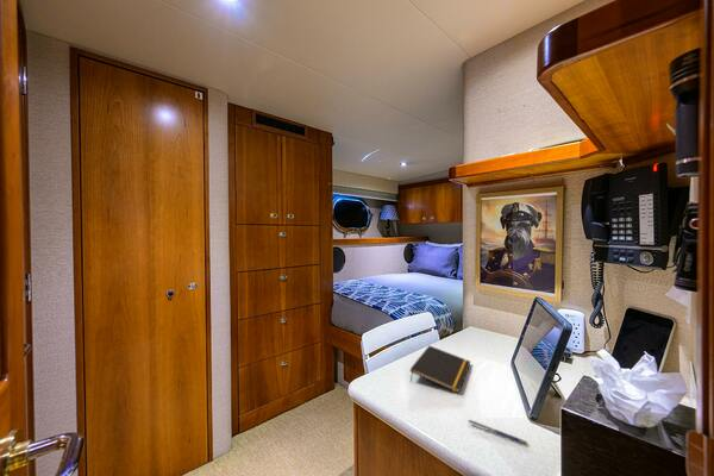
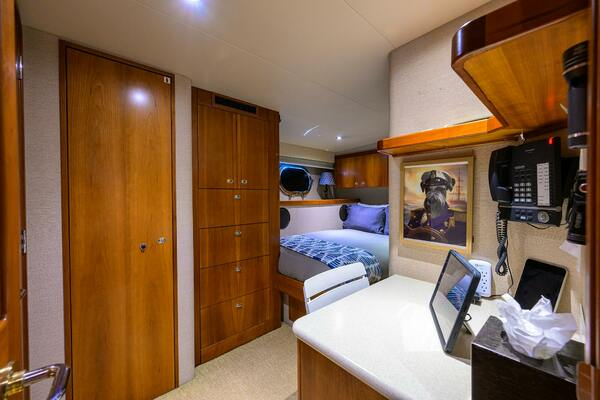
- notepad [409,345,471,394]
- pen [468,419,528,447]
